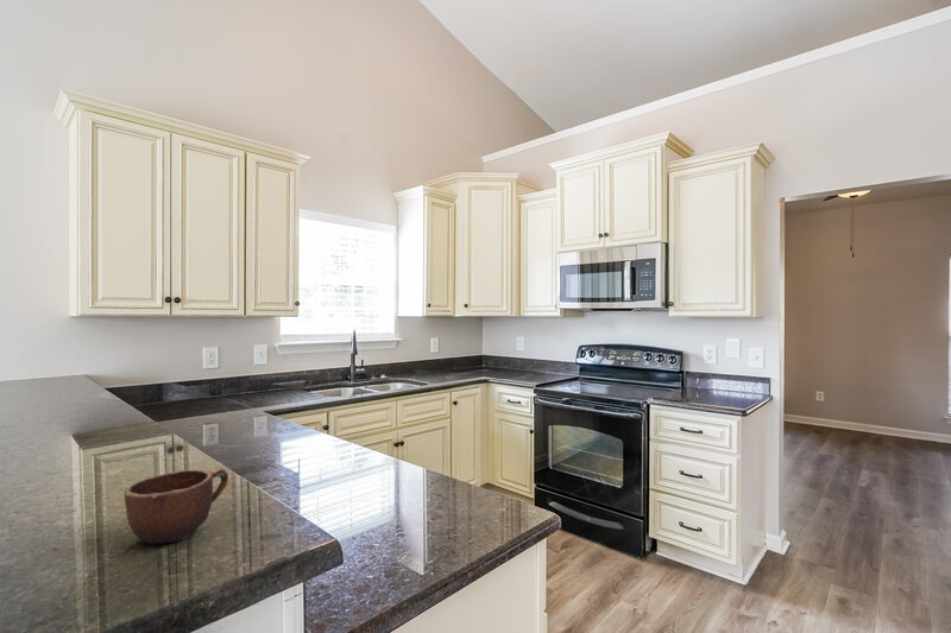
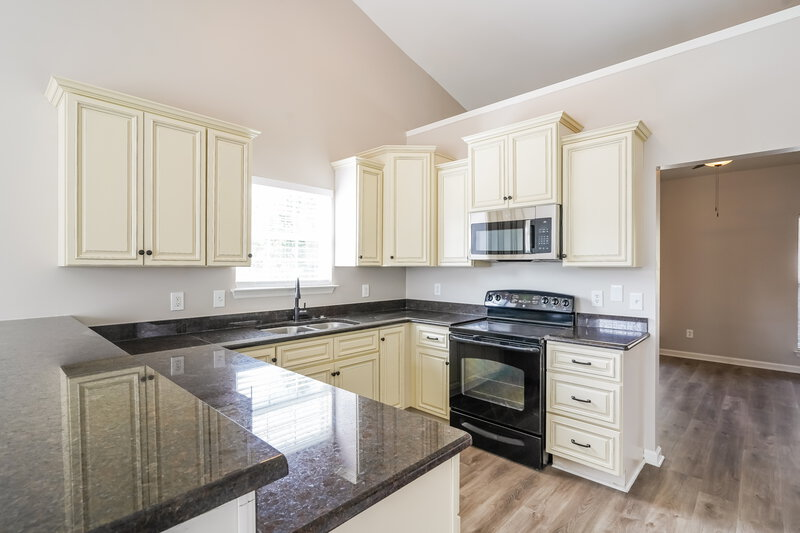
- mug [124,467,229,545]
